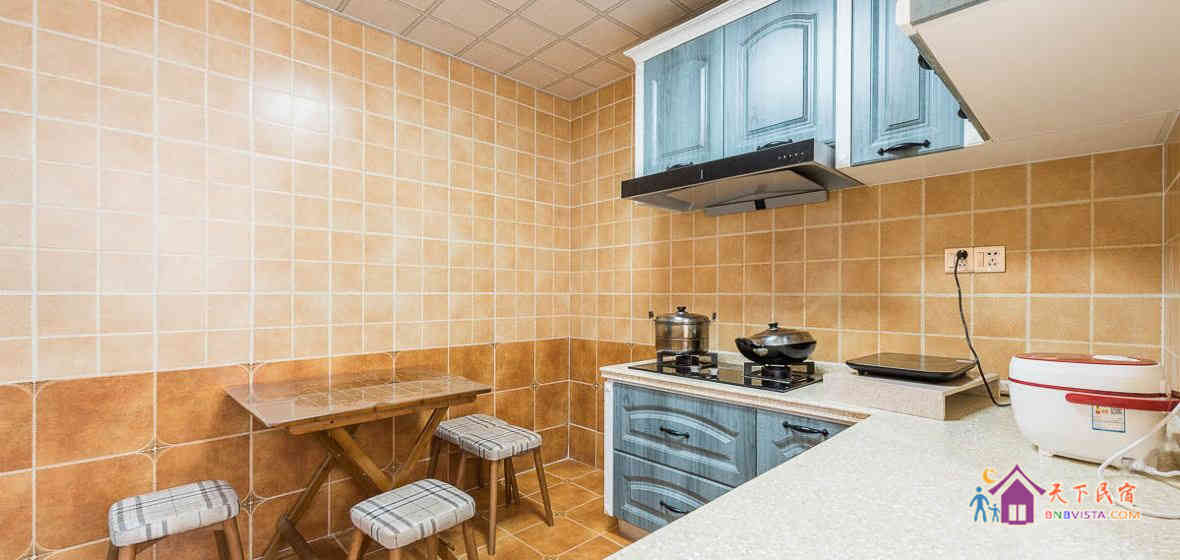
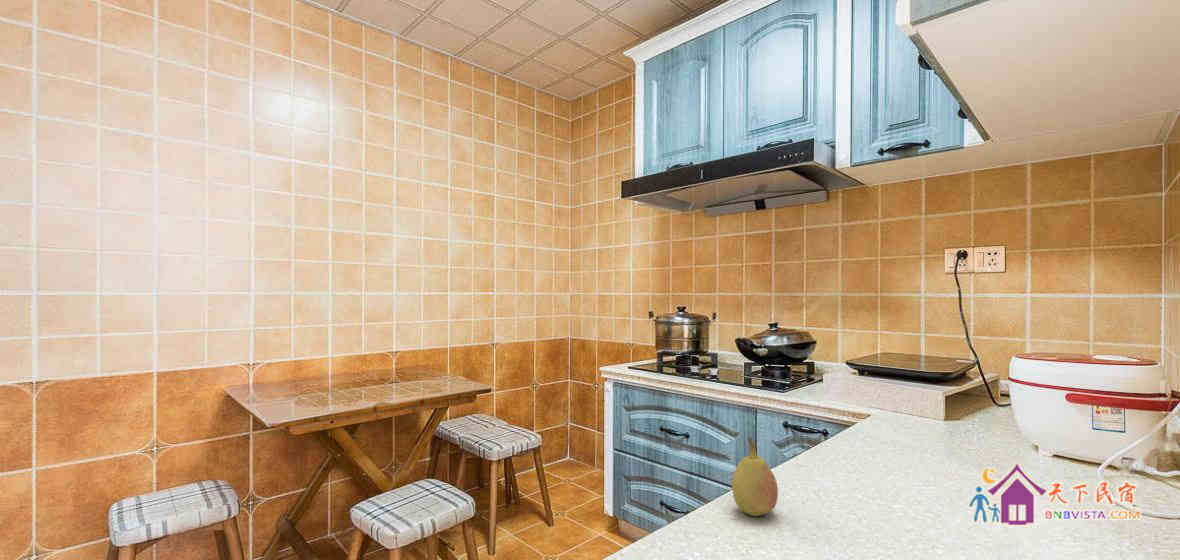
+ fruit [731,436,779,517]
